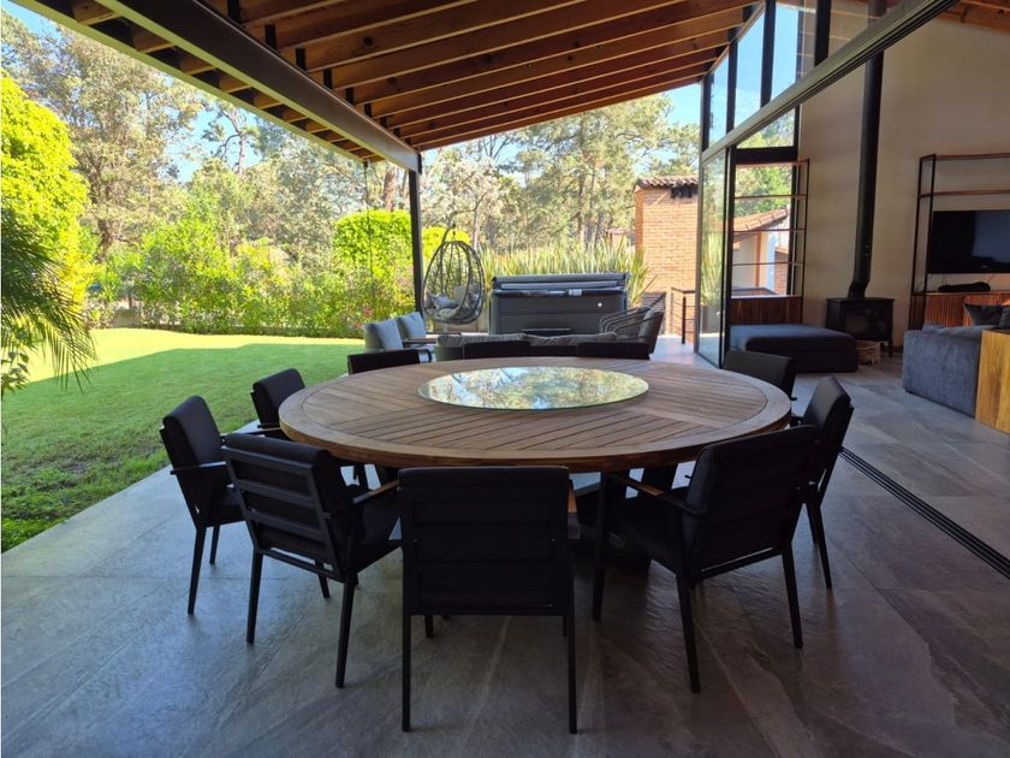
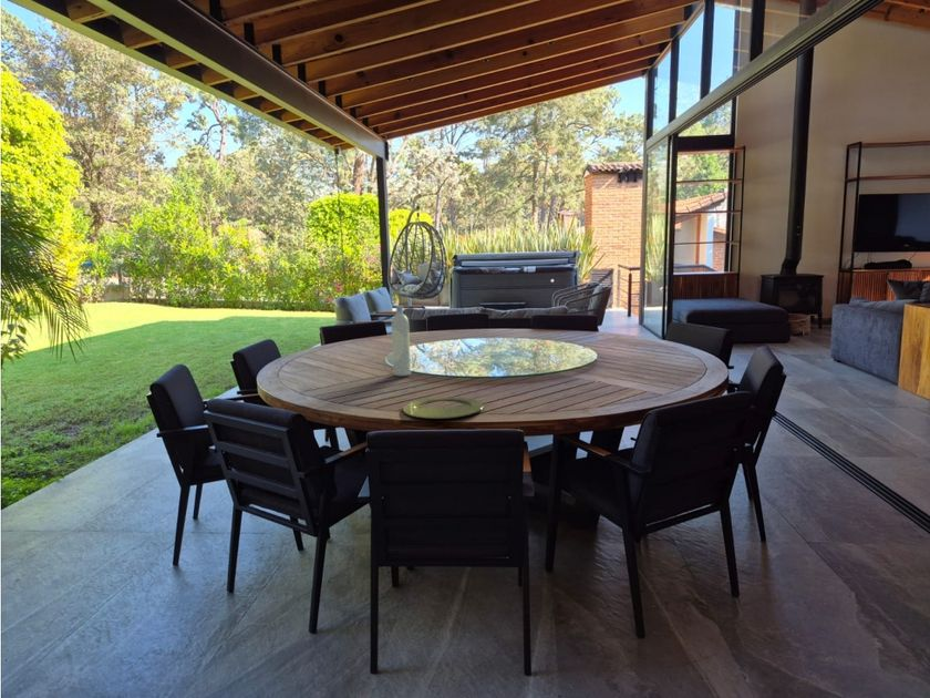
+ plate [402,396,485,420]
+ bottle [391,305,412,377]
